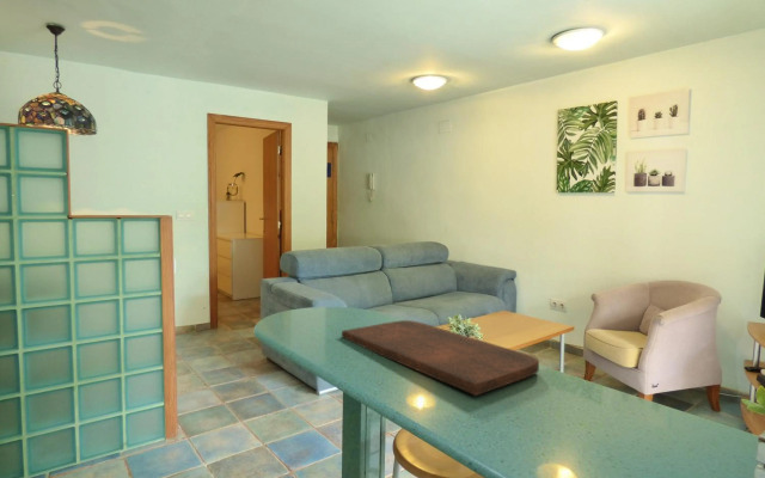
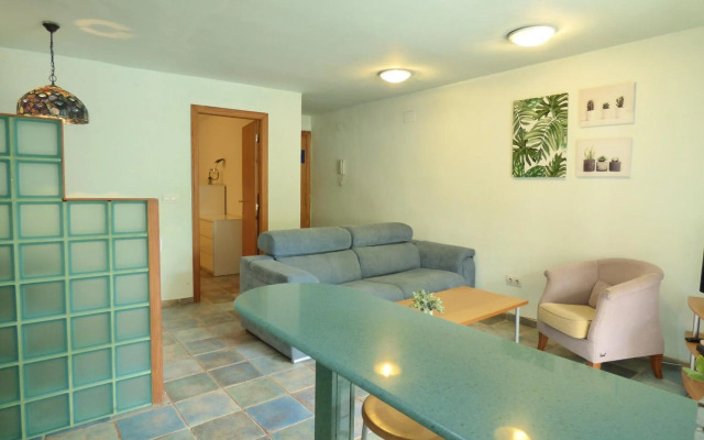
- cutting board [341,319,540,397]
